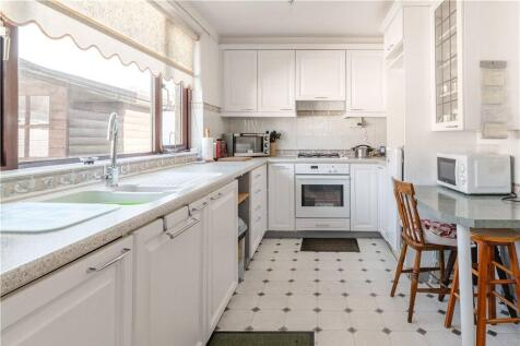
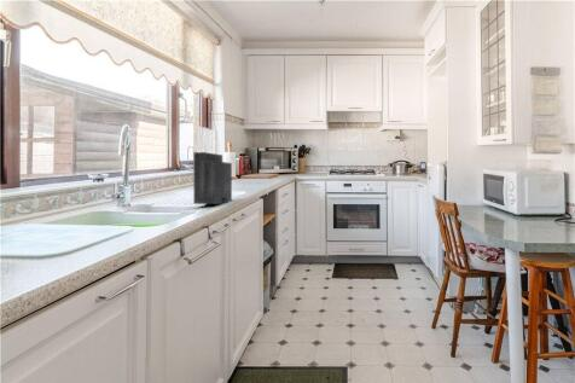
+ knife block [192,126,233,205]
